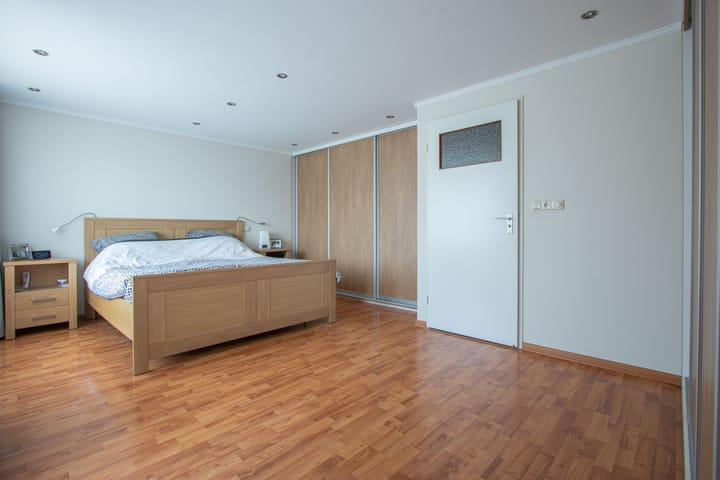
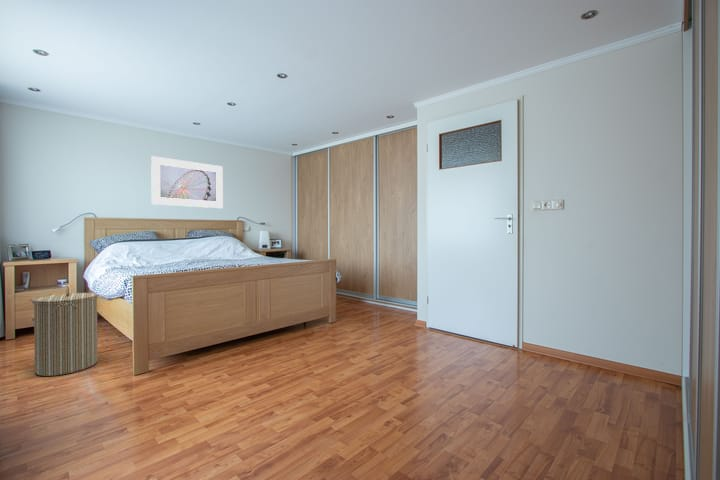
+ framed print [150,155,224,209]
+ laundry hamper [33,284,99,377]
